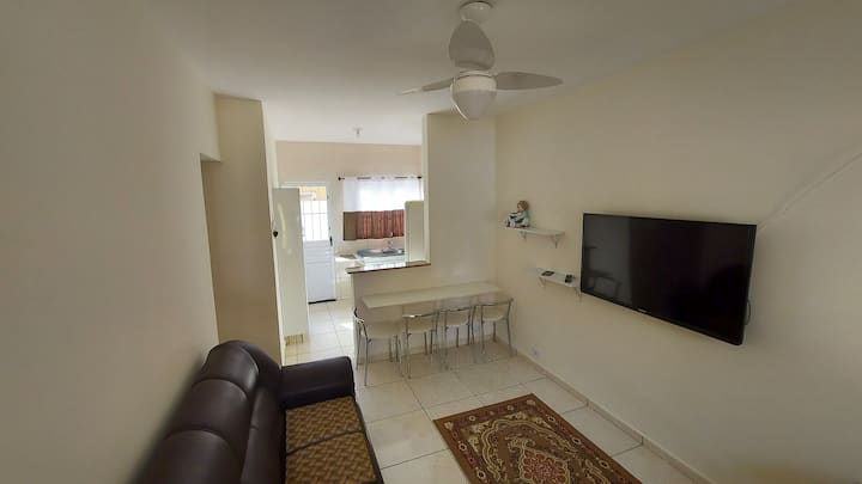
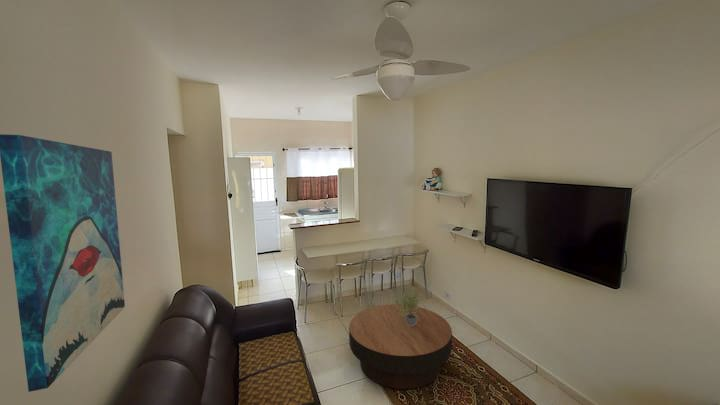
+ coffee table [348,303,453,390]
+ wall art [0,133,126,393]
+ potted plant [391,284,425,326]
